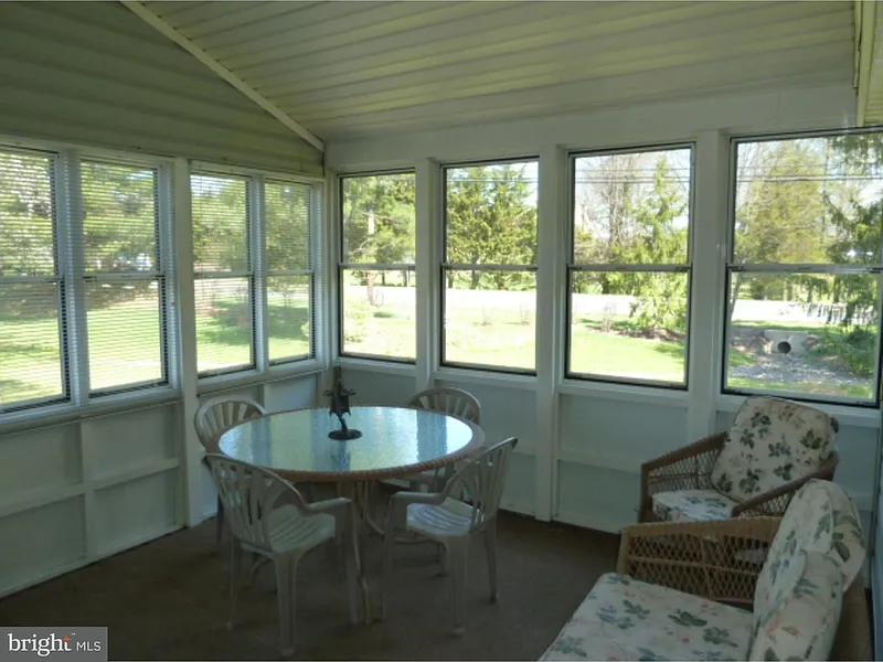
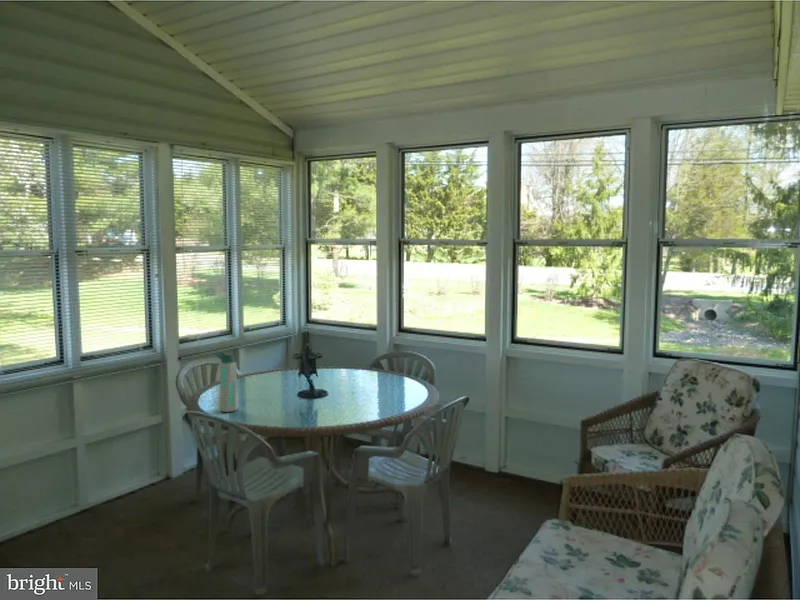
+ water bottle [214,351,240,413]
